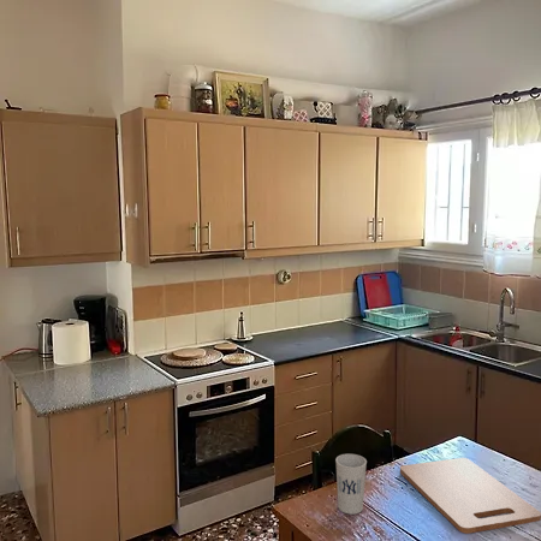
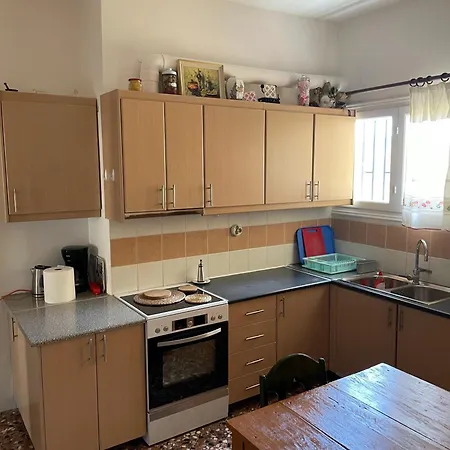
- cup [334,453,368,516]
- cutting board [399,457,541,535]
